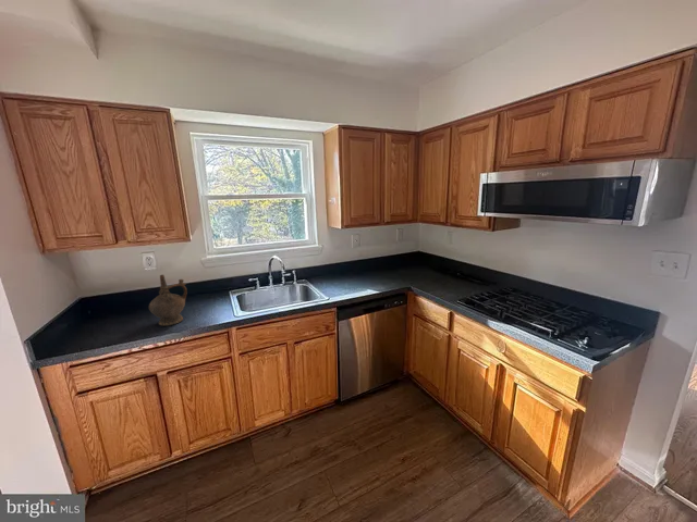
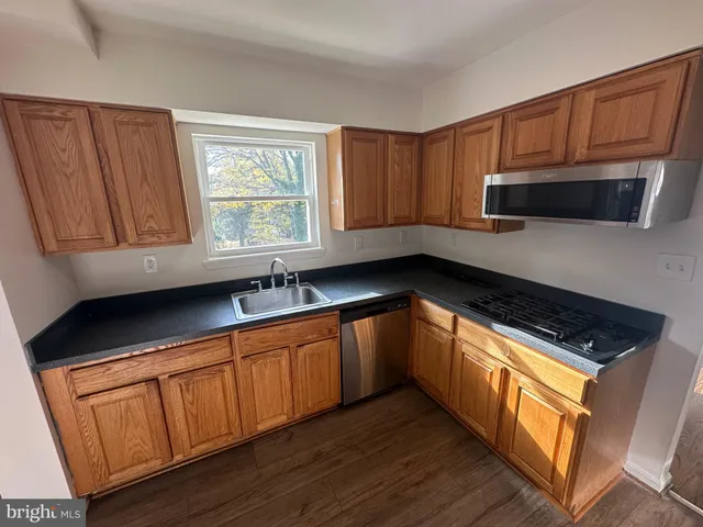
- ceremonial vessel [148,274,188,327]
